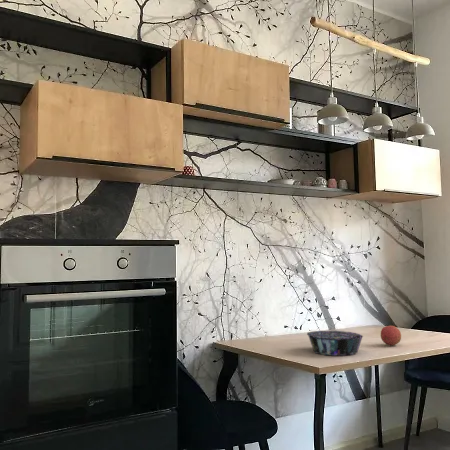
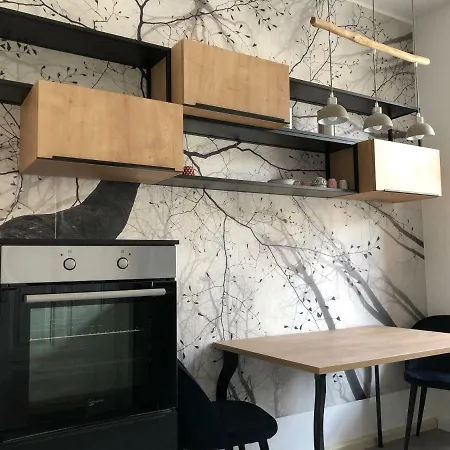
- fruit [380,325,402,346]
- decorative bowl [306,330,364,357]
